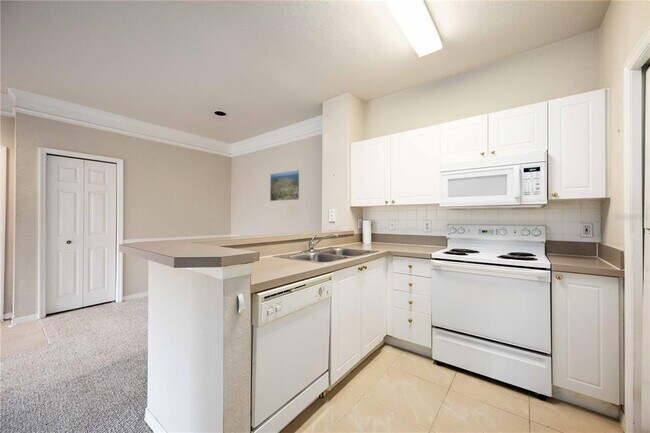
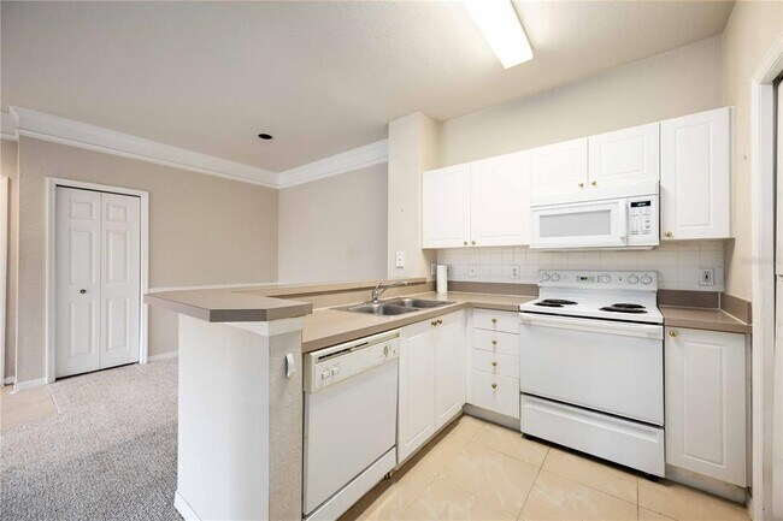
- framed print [269,169,302,202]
